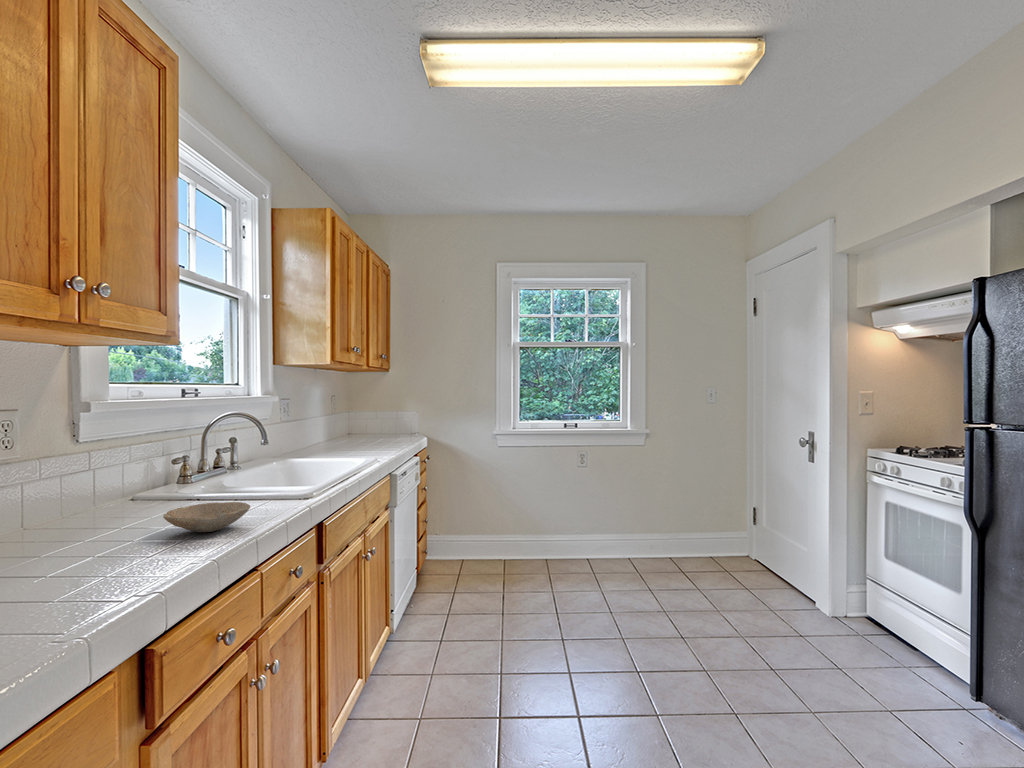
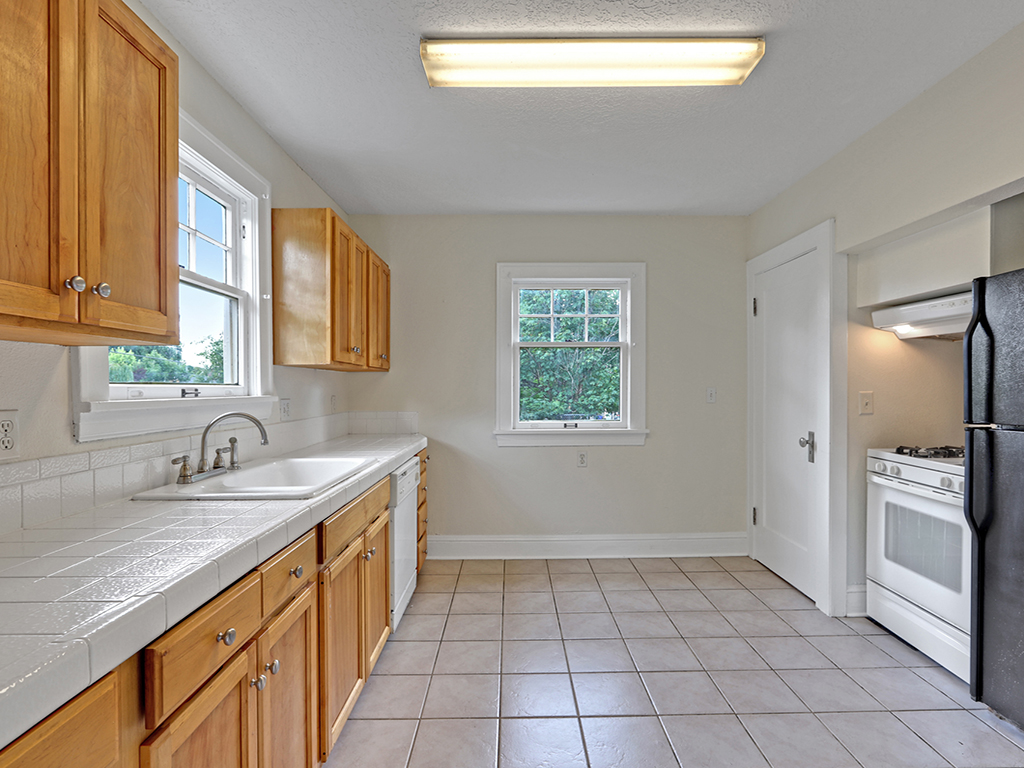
- bowl [162,501,251,533]
